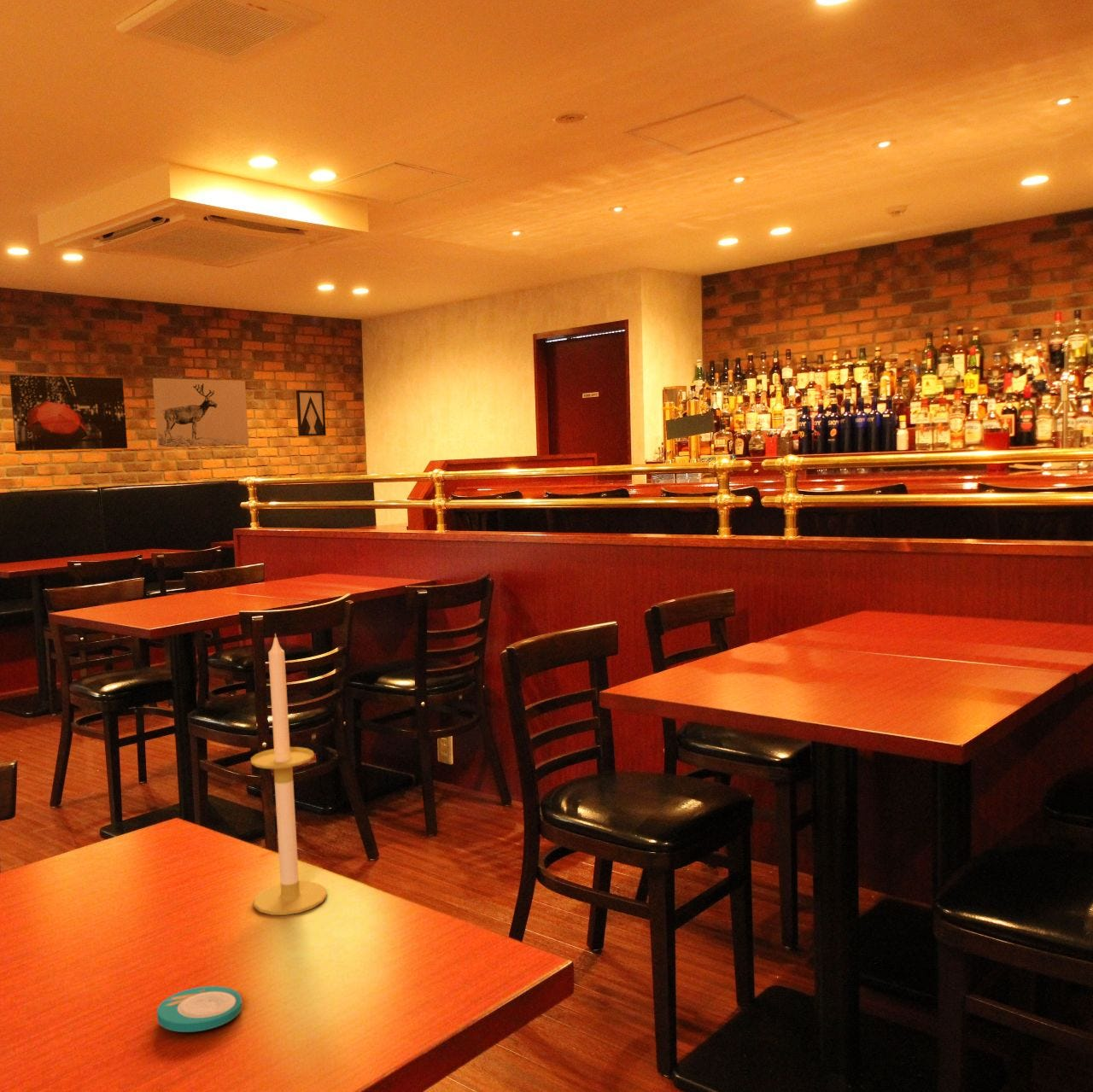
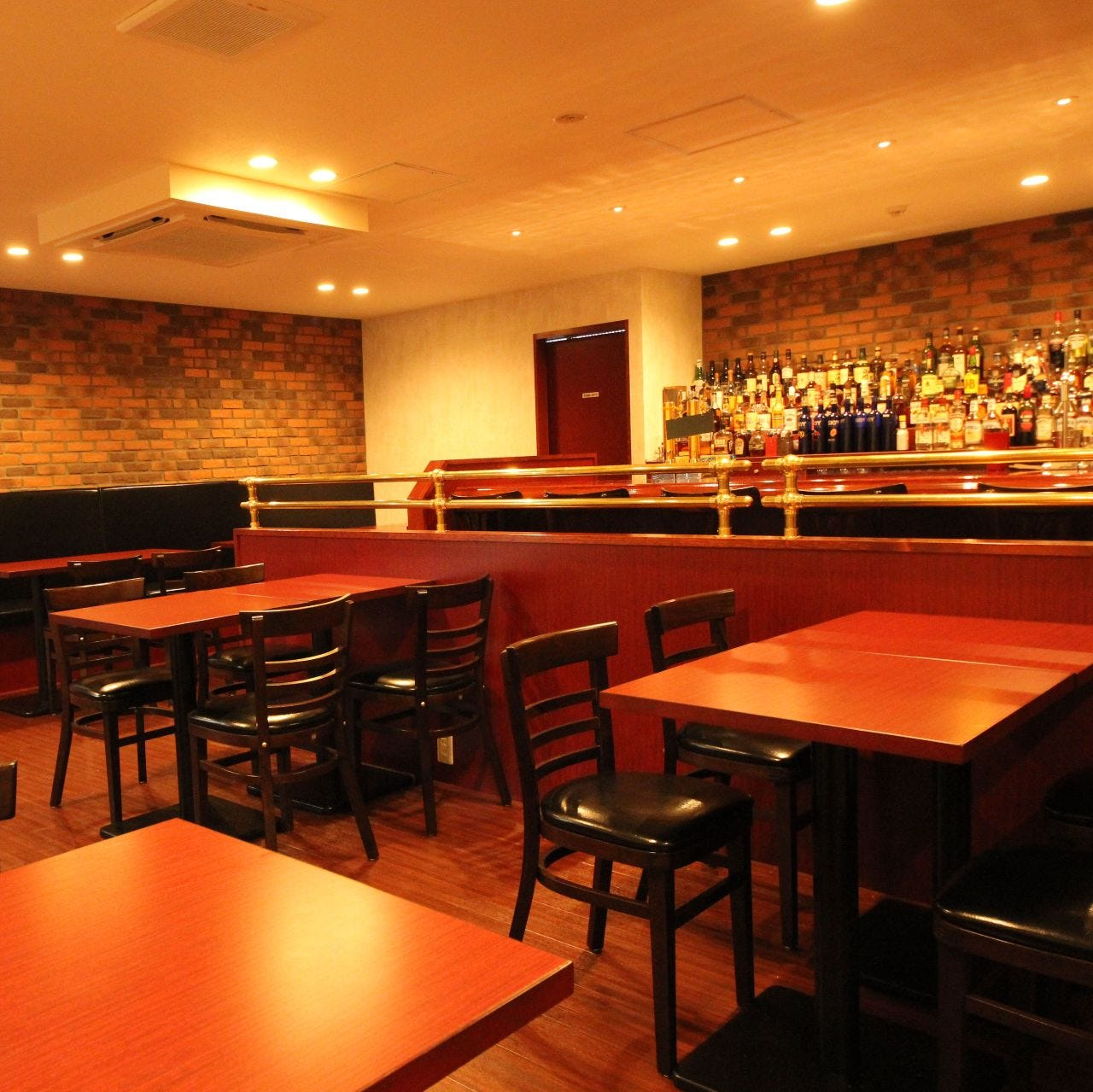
- wall art [9,374,128,452]
- plate [156,985,243,1033]
- wall art [152,377,249,448]
- wall art [295,389,327,437]
- candle [250,633,328,916]
